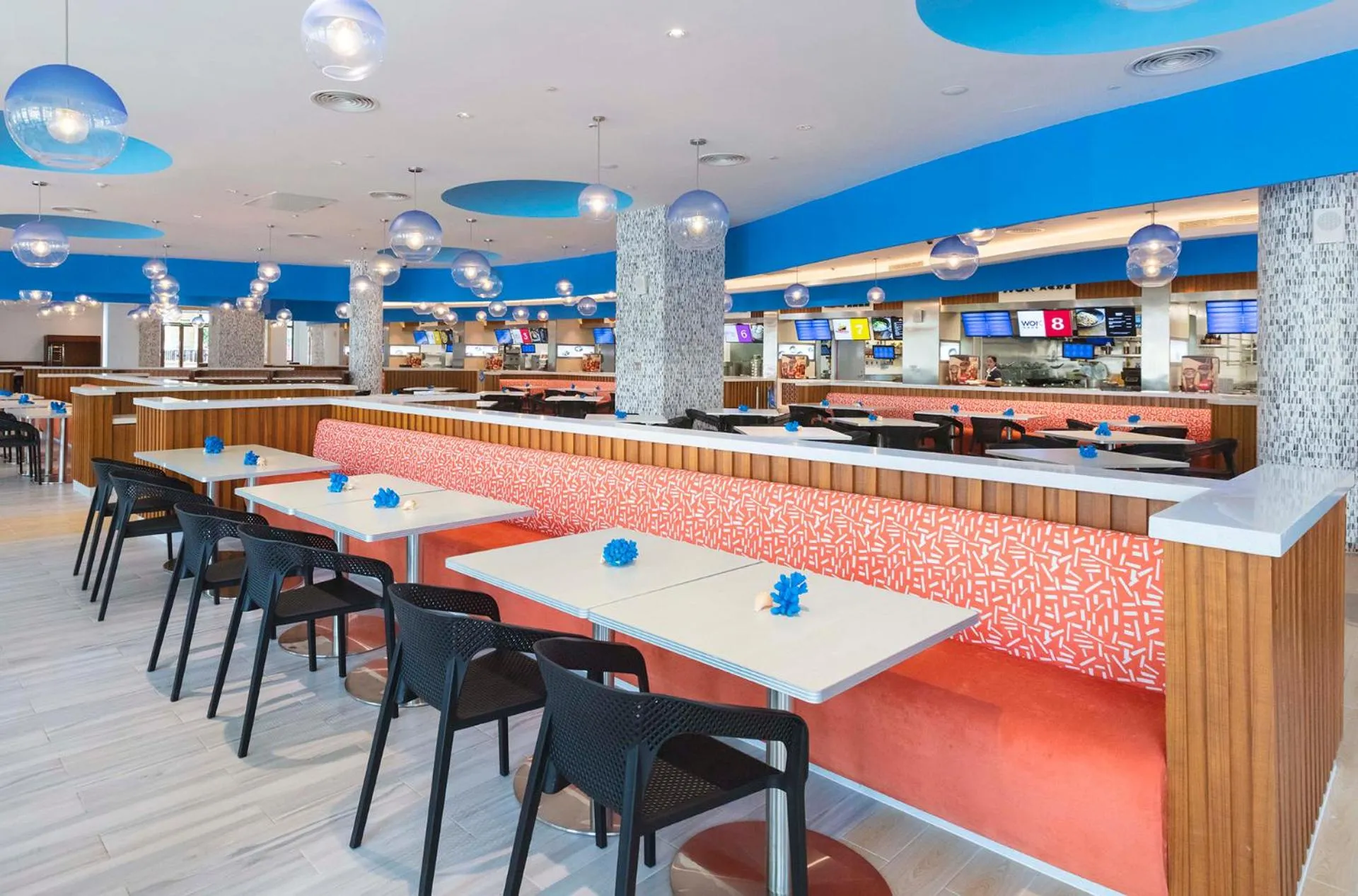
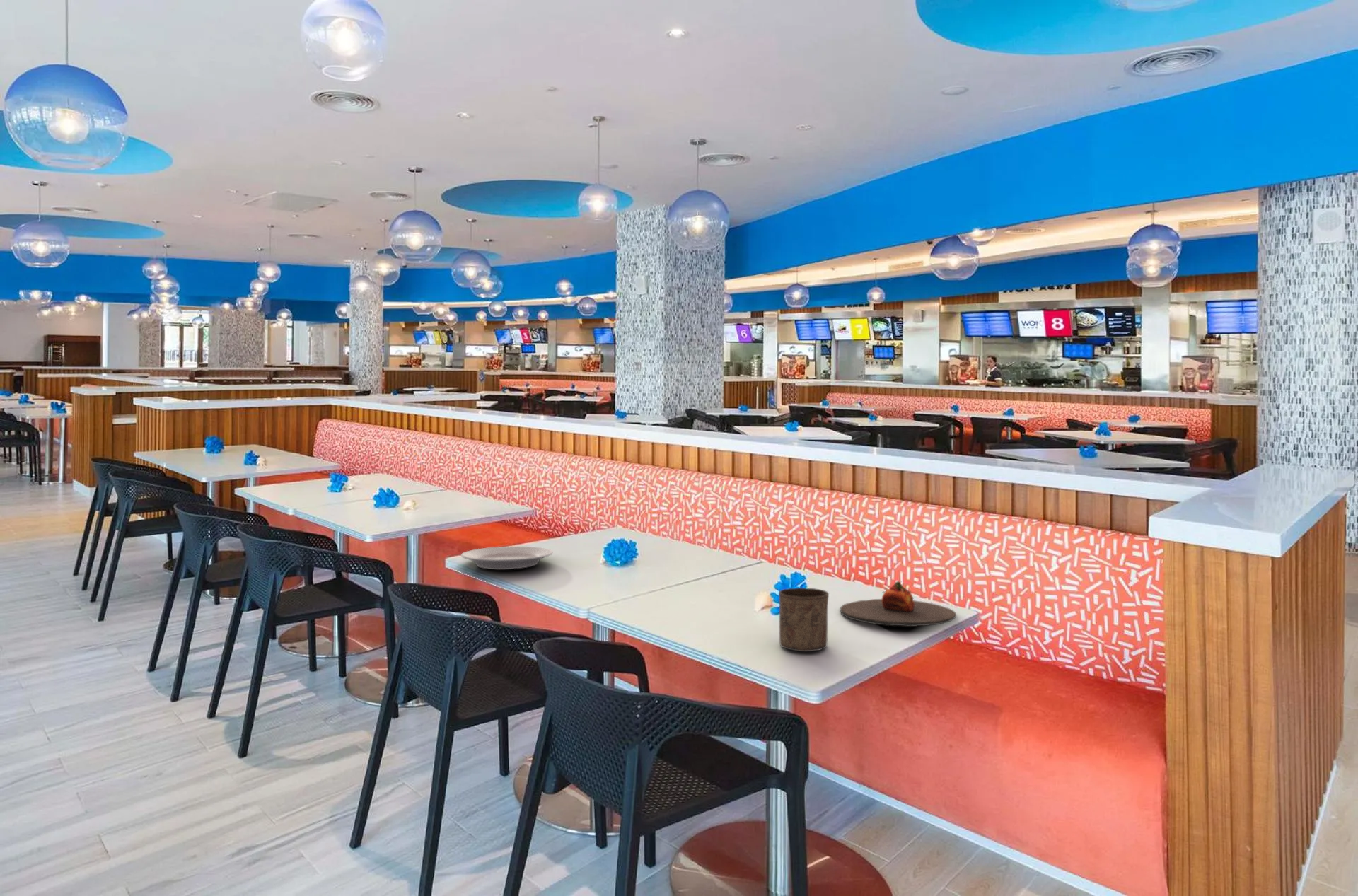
+ plate [460,546,553,570]
+ plate [840,581,957,627]
+ cup [778,587,830,652]
